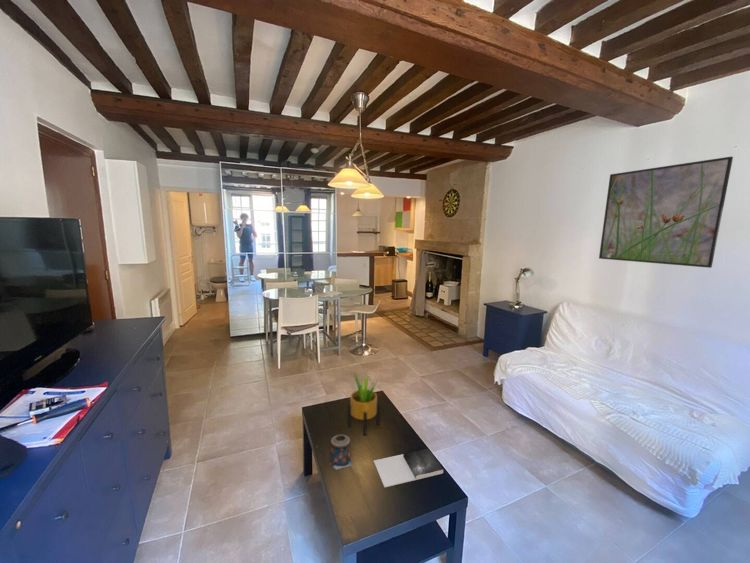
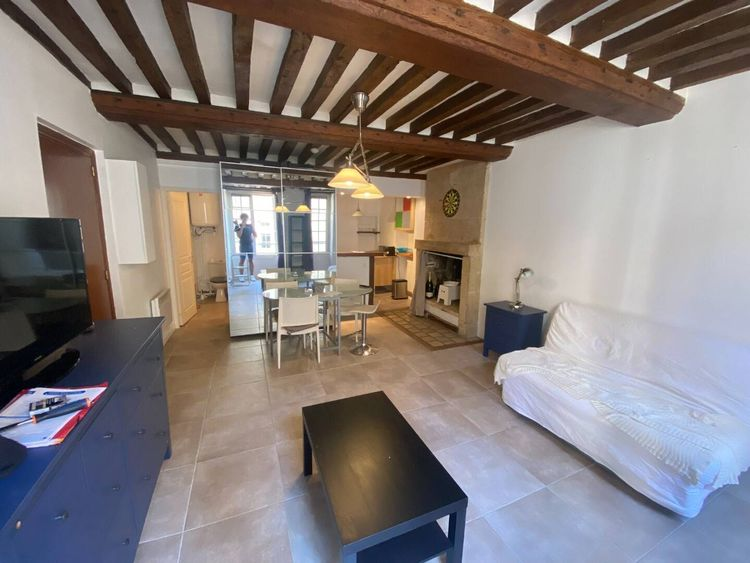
- candle [329,434,354,470]
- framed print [598,156,734,269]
- potted plant [347,371,381,436]
- book [373,448,444,489]
